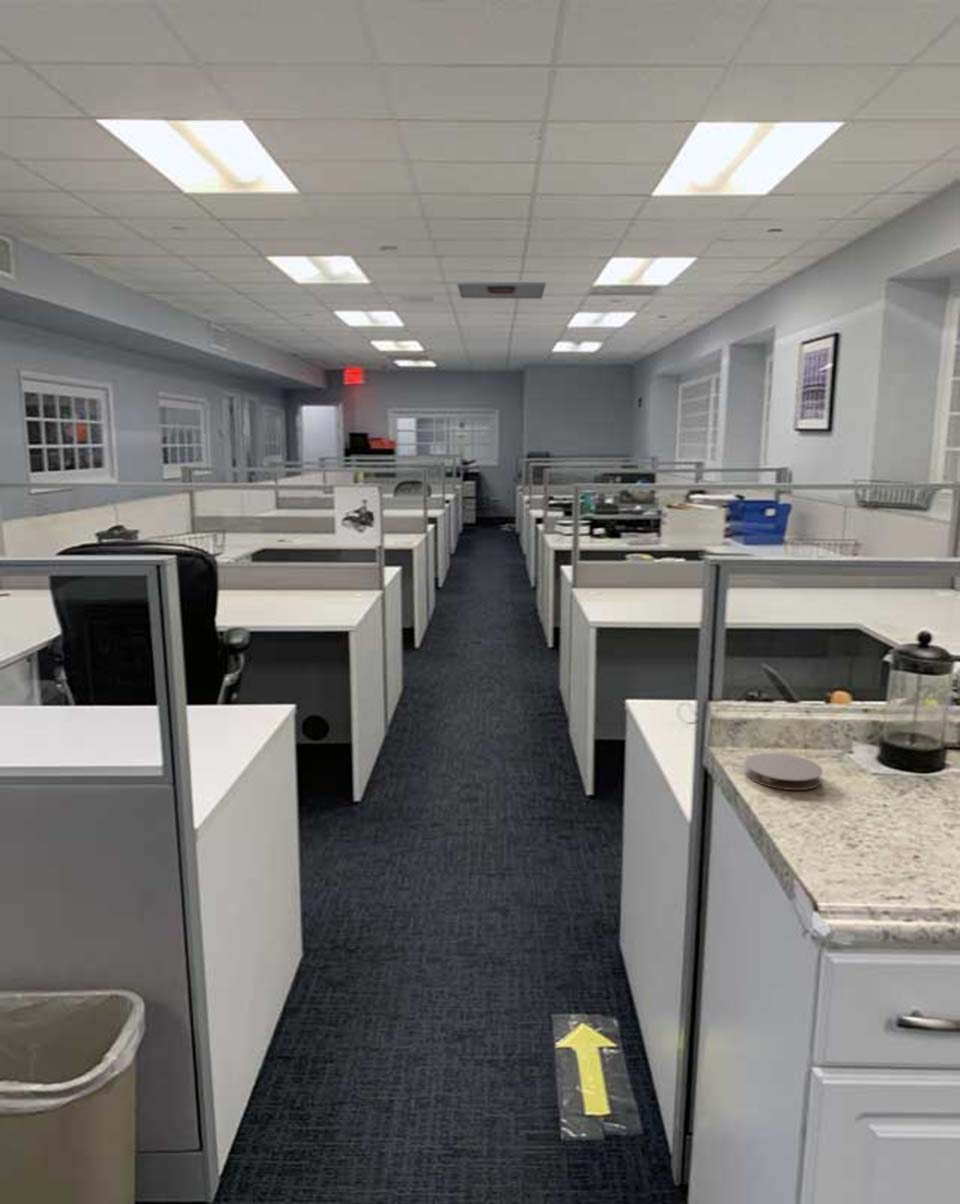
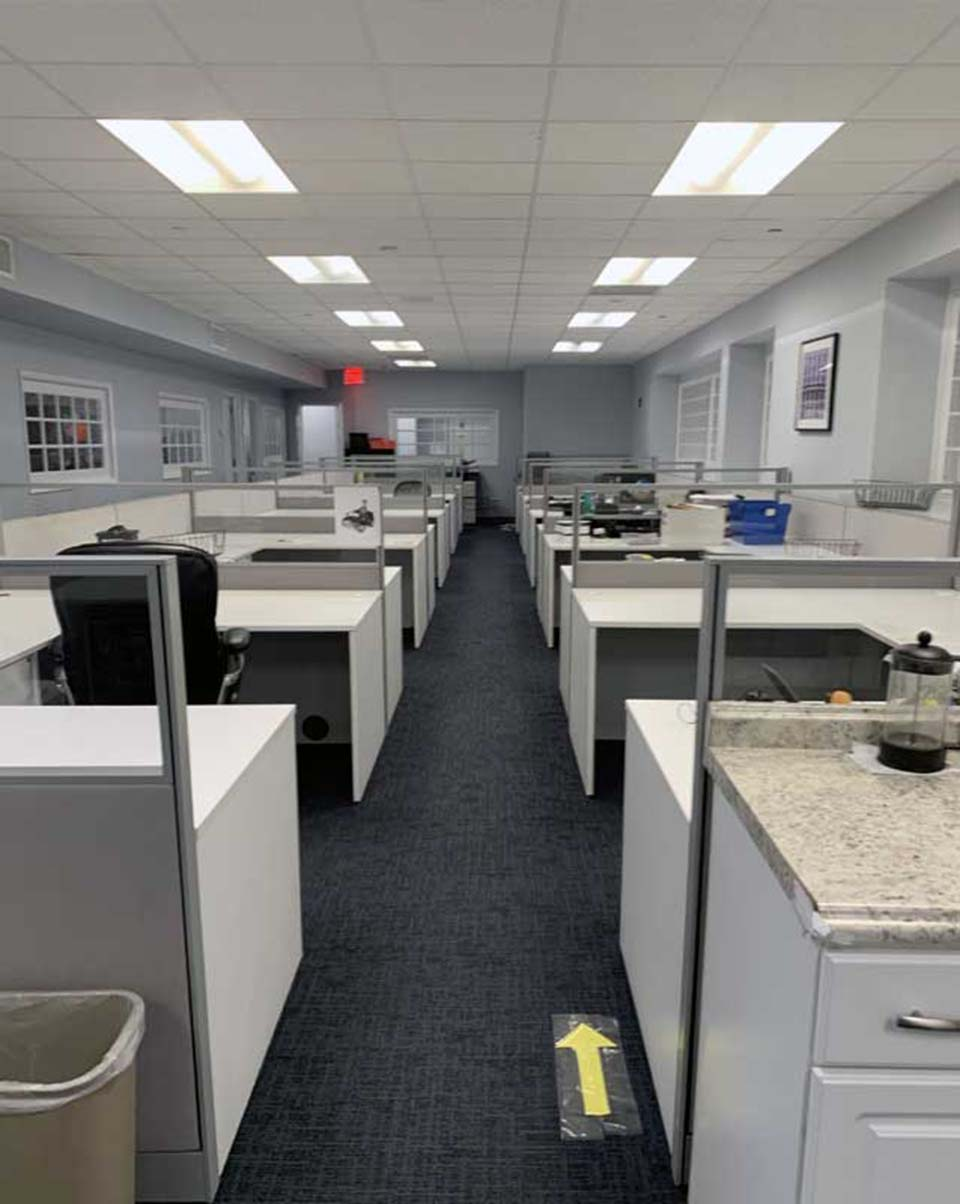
- coaster [743,752,824,791]
- ceiling vent [456,280,547,300]
